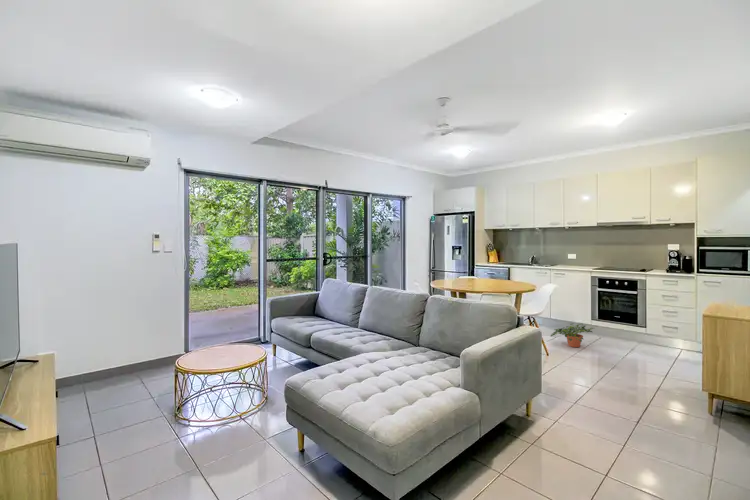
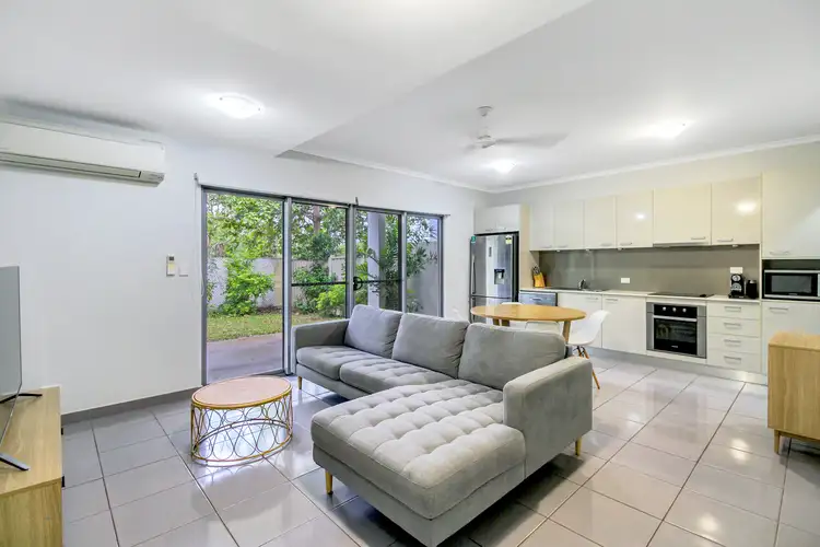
- potted plant [550,322,594,348]
